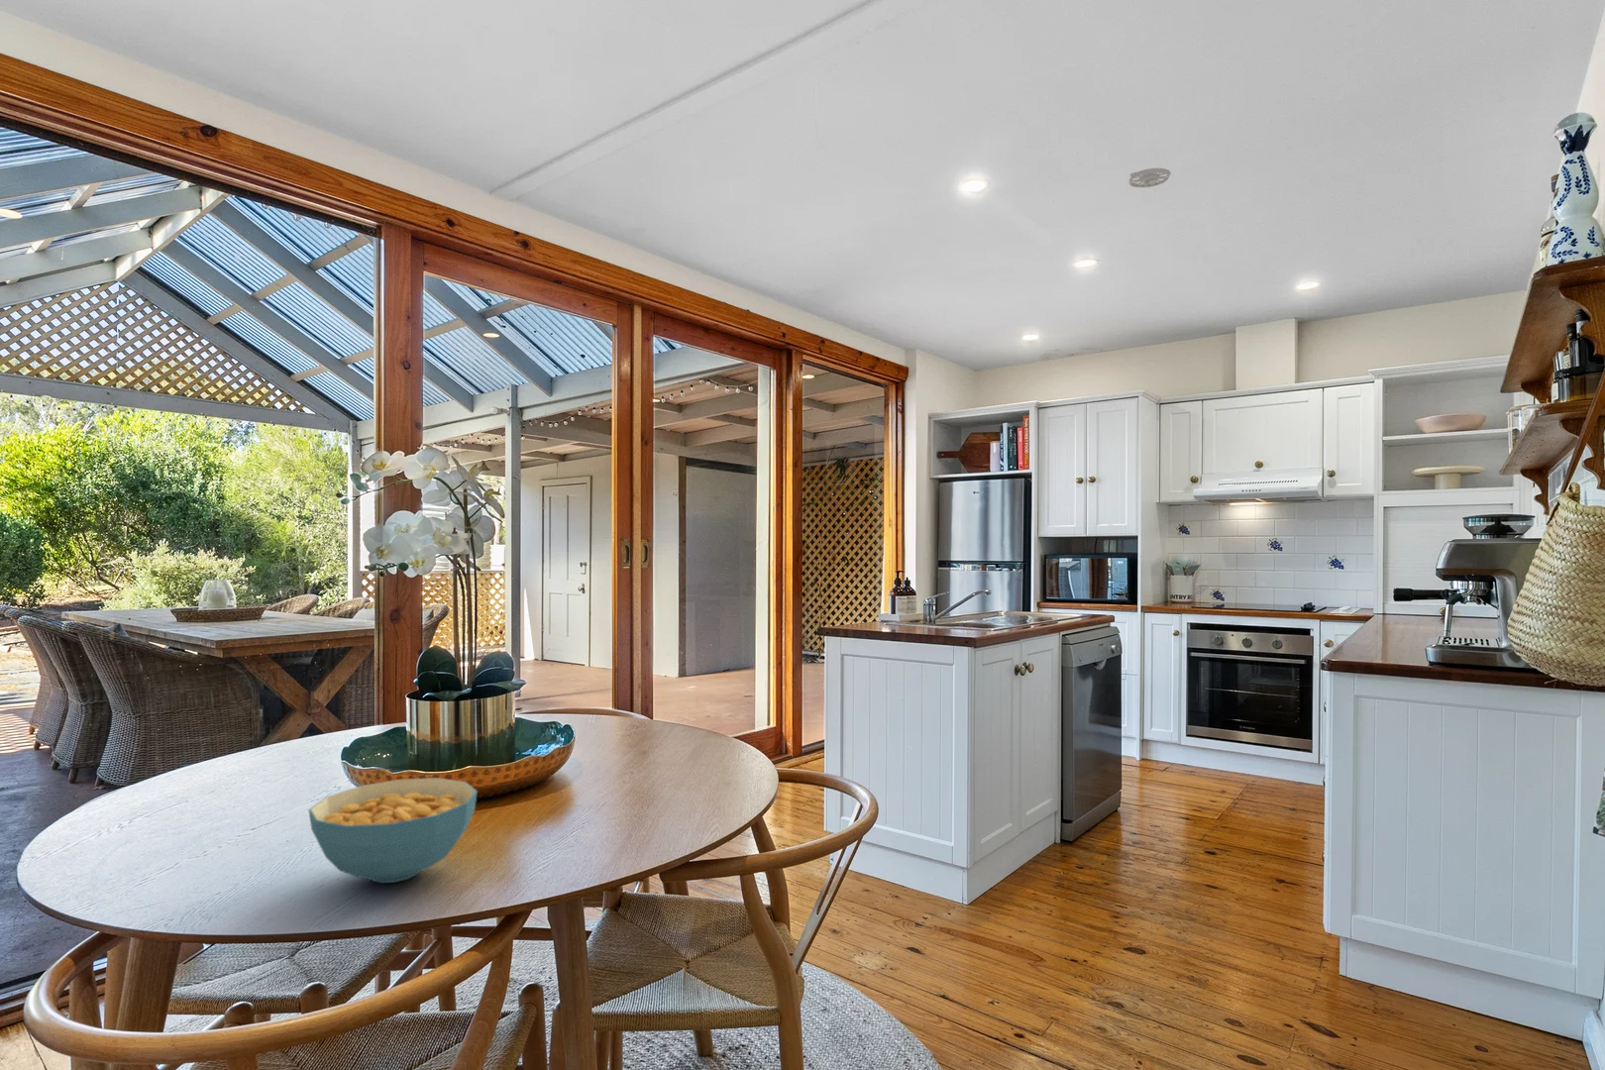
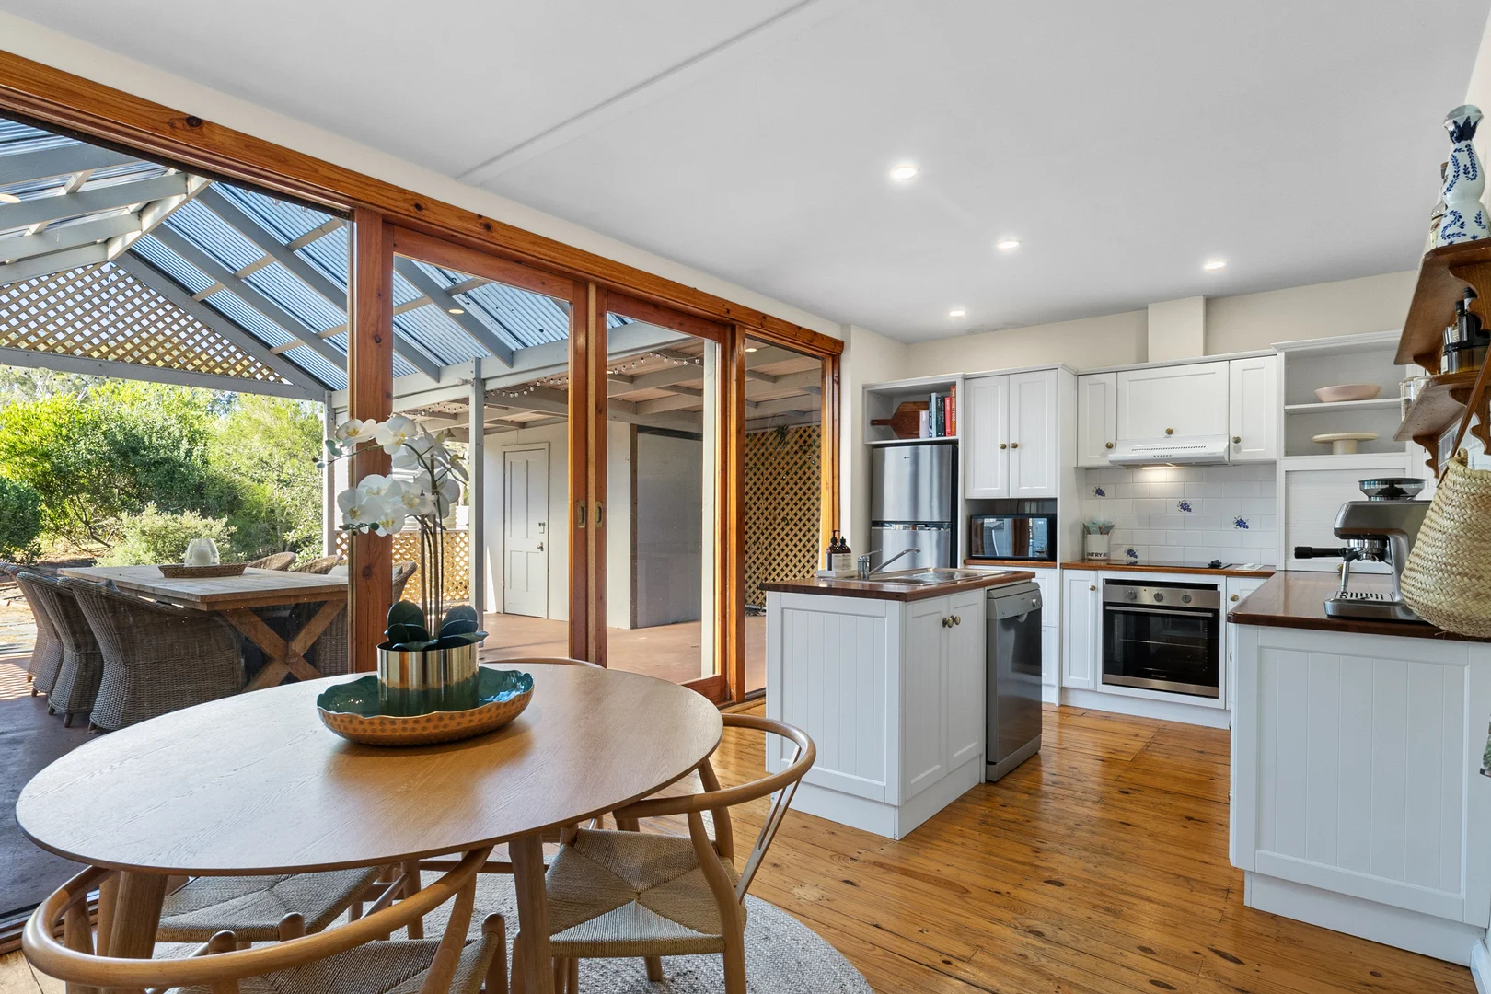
- smoke detector [1129,167,1172,189]
- cereal bowl [307,776,479,884]
